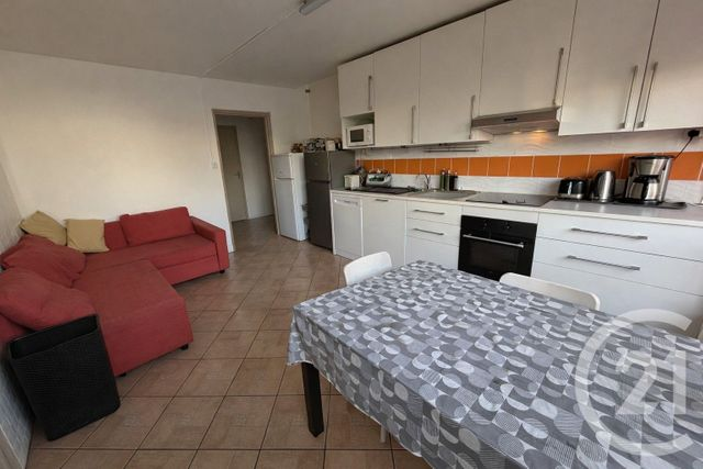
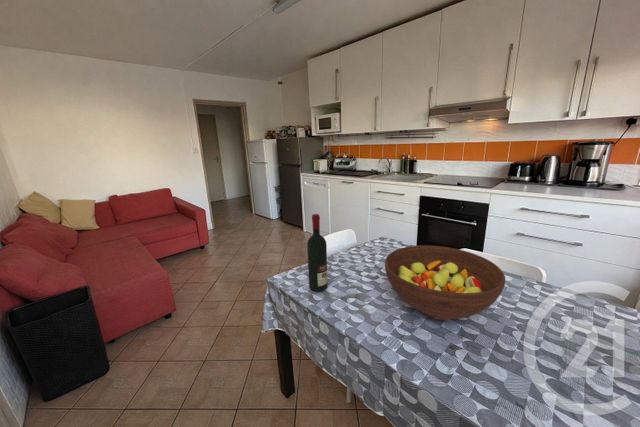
+ fruit bowl [384,244,506,321]
+ alcohol [306,213,329,293]
